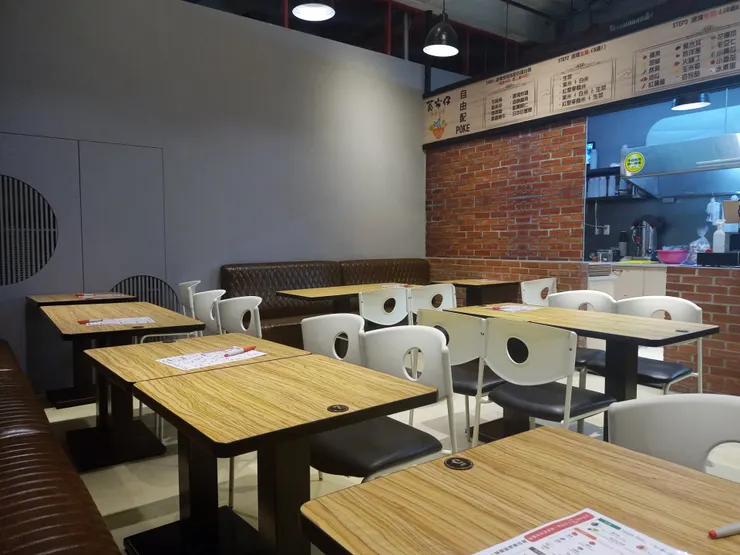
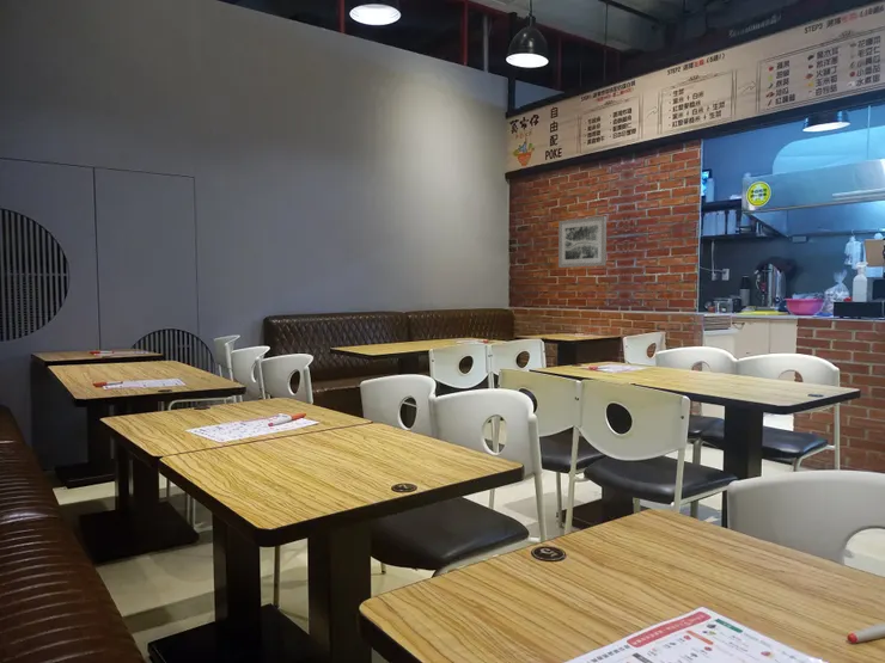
+ wall art [557,215,608,269]
